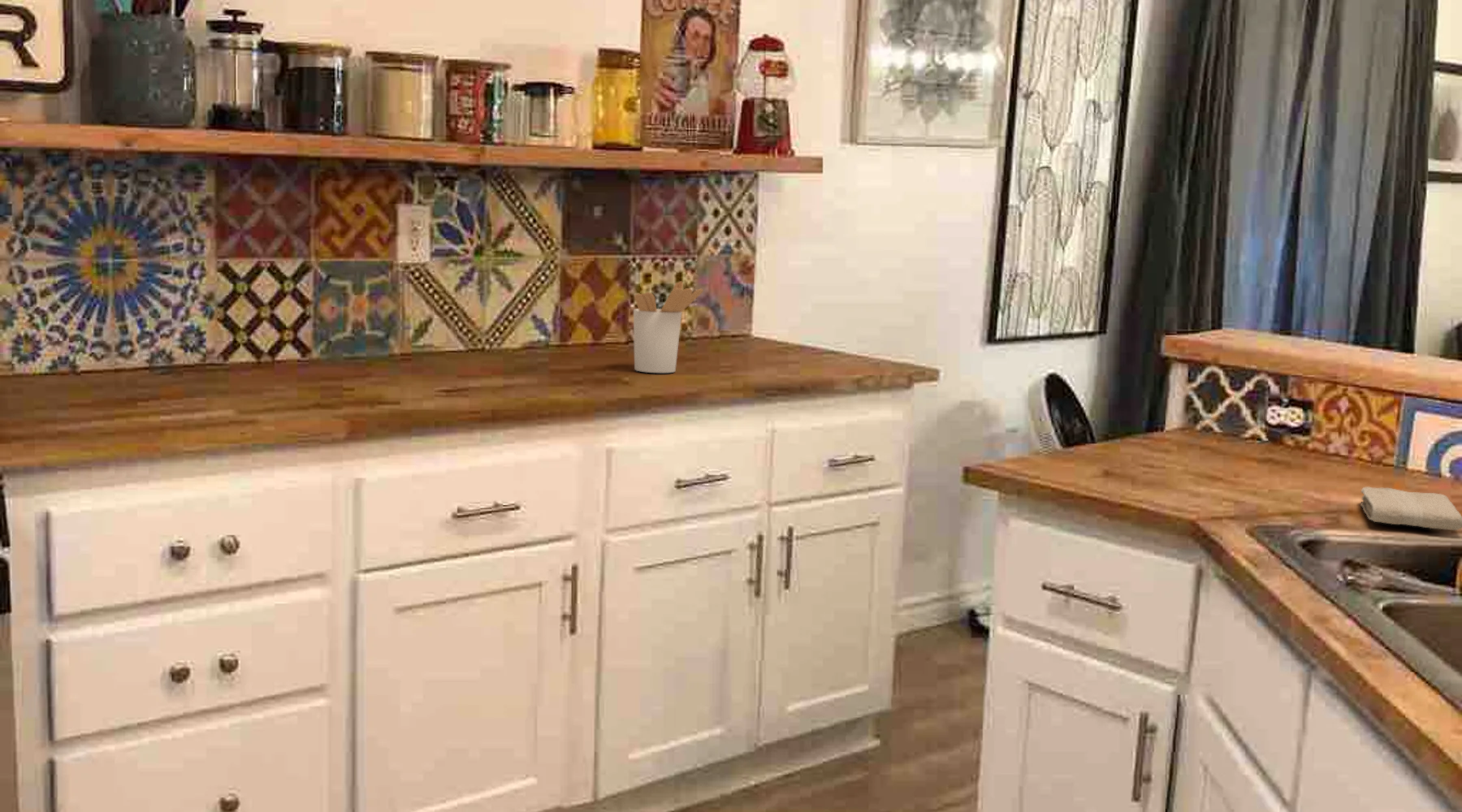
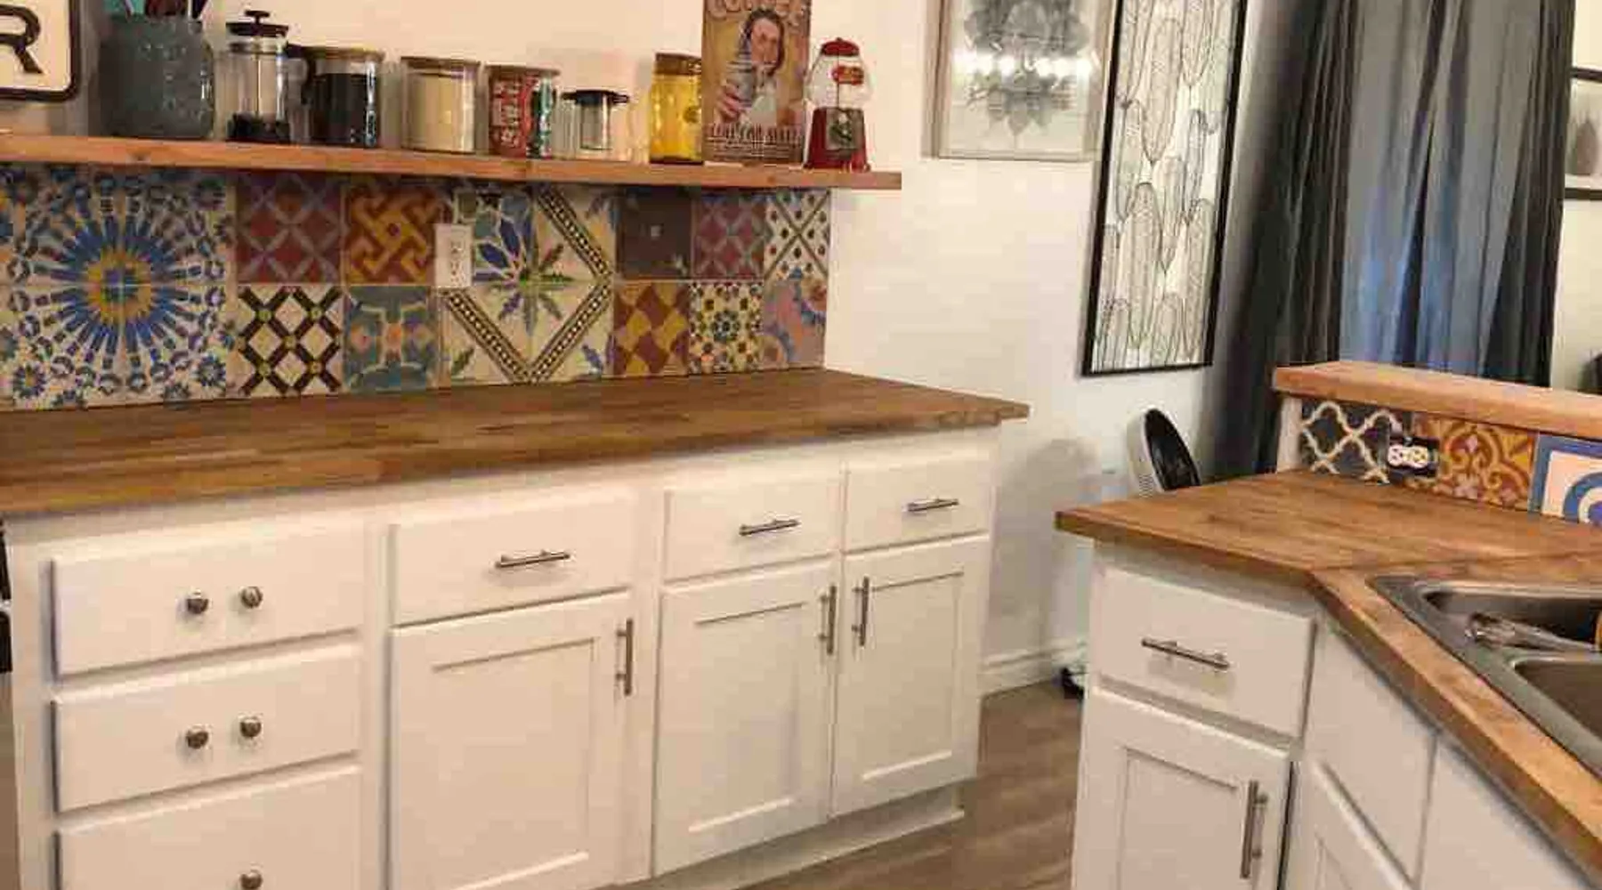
- washcloth [1360,486,1462,531]
- utensil holder [633,280,704,374]
